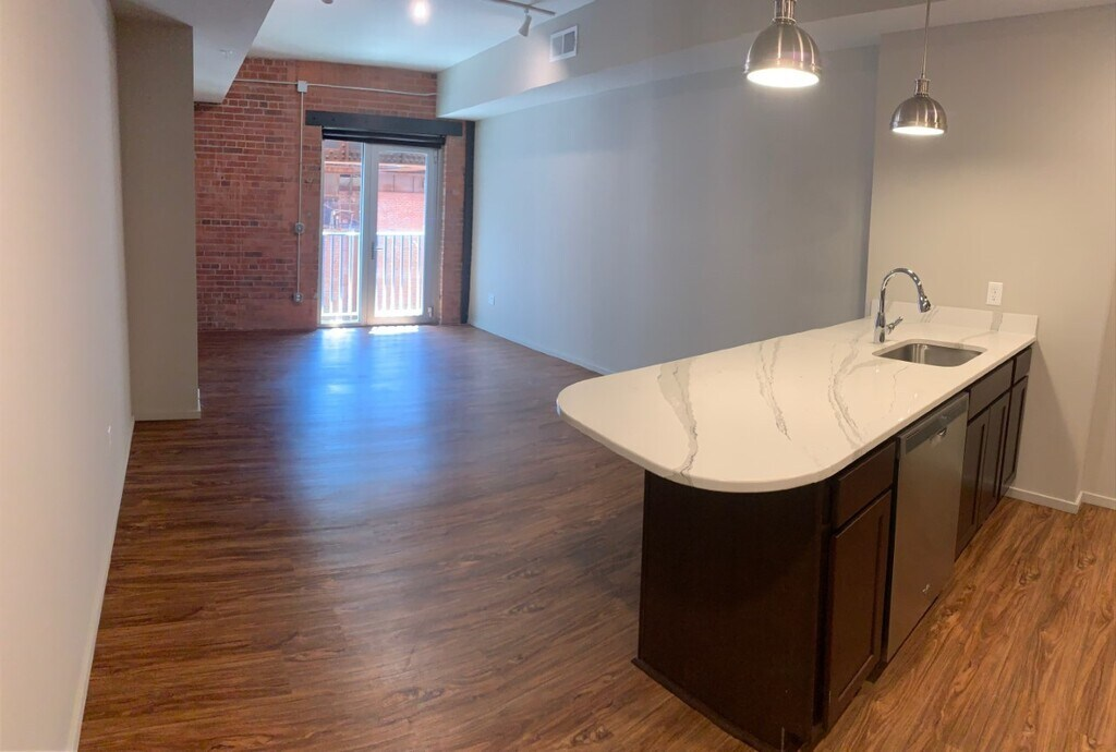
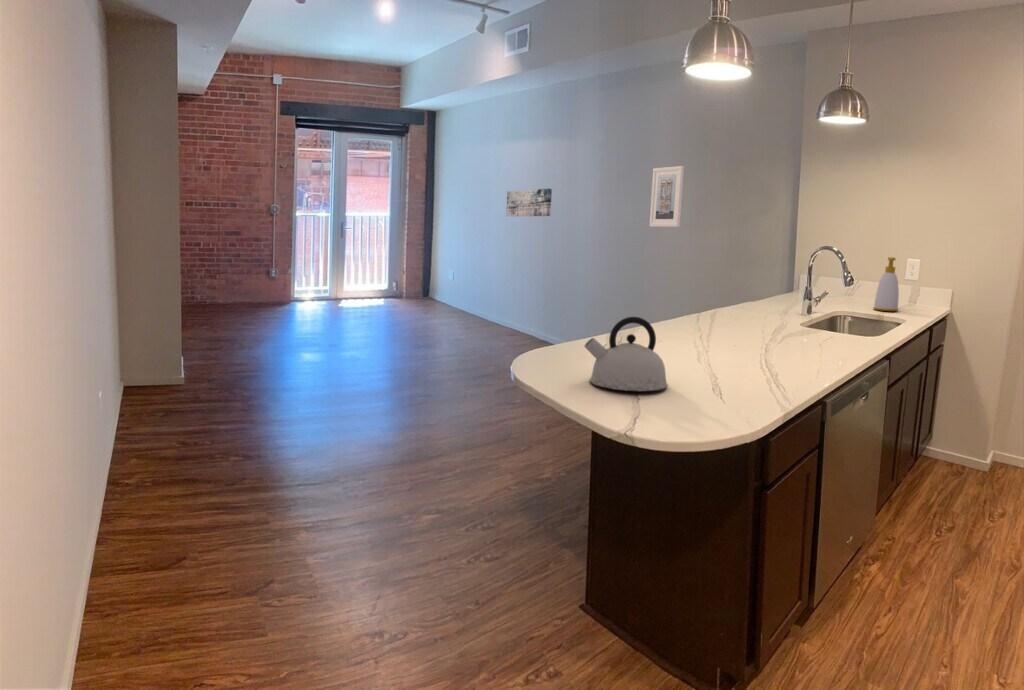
+ kettle [583,316,669,392]
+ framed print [649,165,685,228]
+ soap bottle [872,256,900,312]
+ wall art [505,188,553,217]
